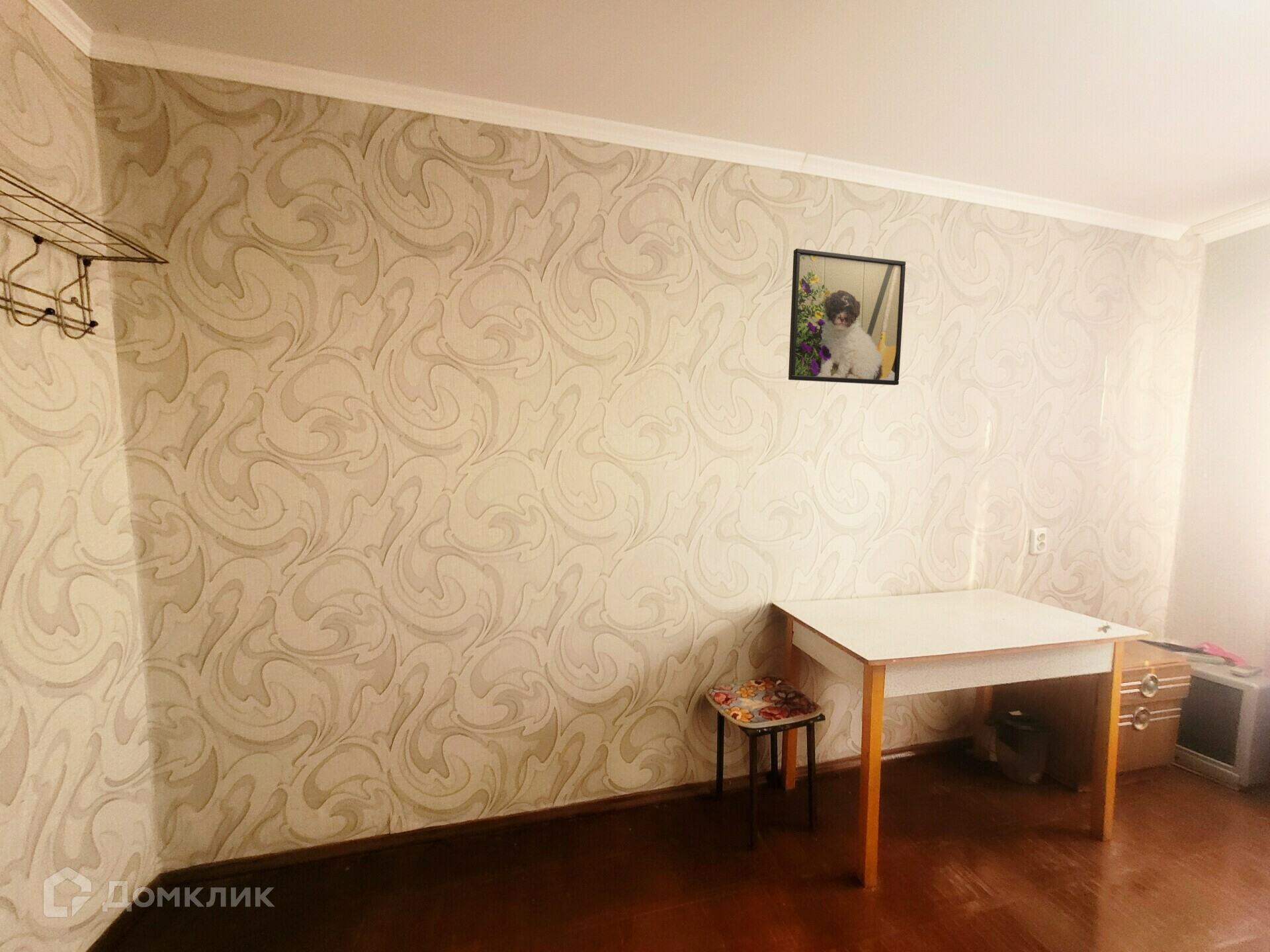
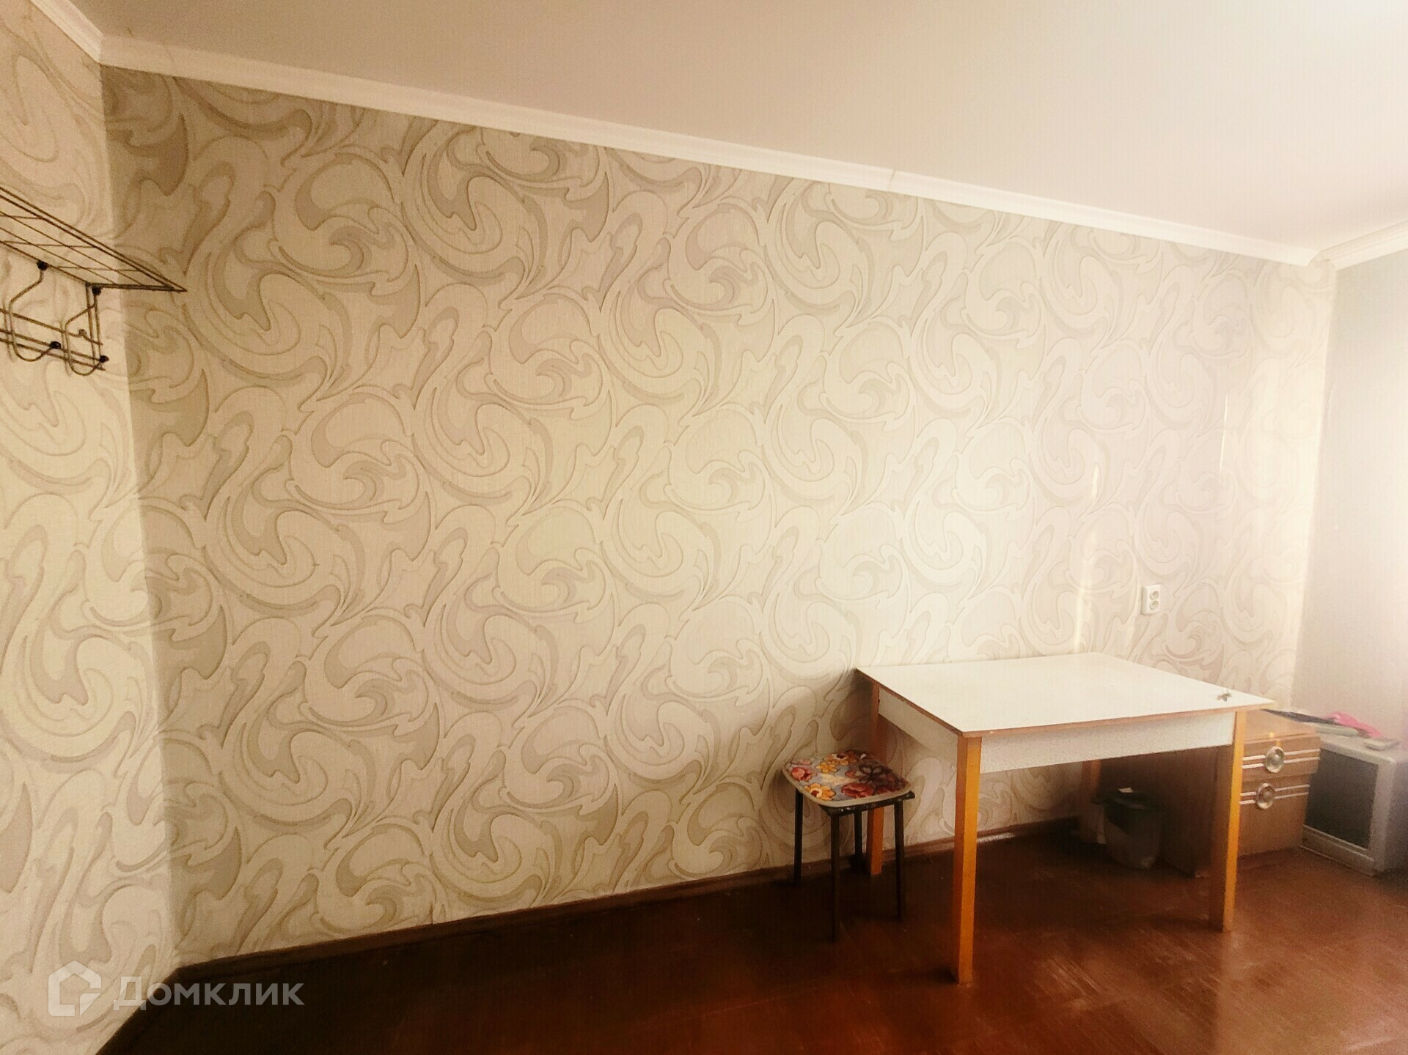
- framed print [788,248,906,386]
